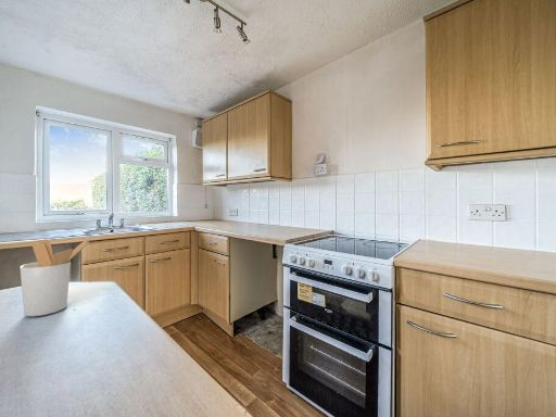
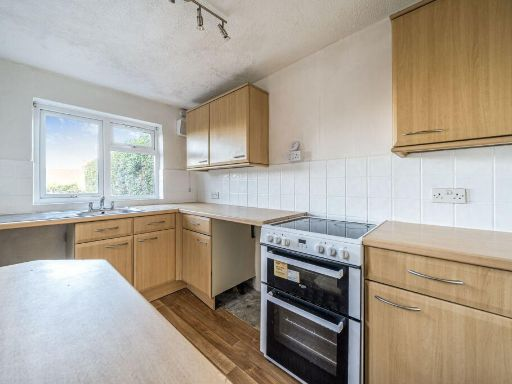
- utensil holder [20,238,90,317]
